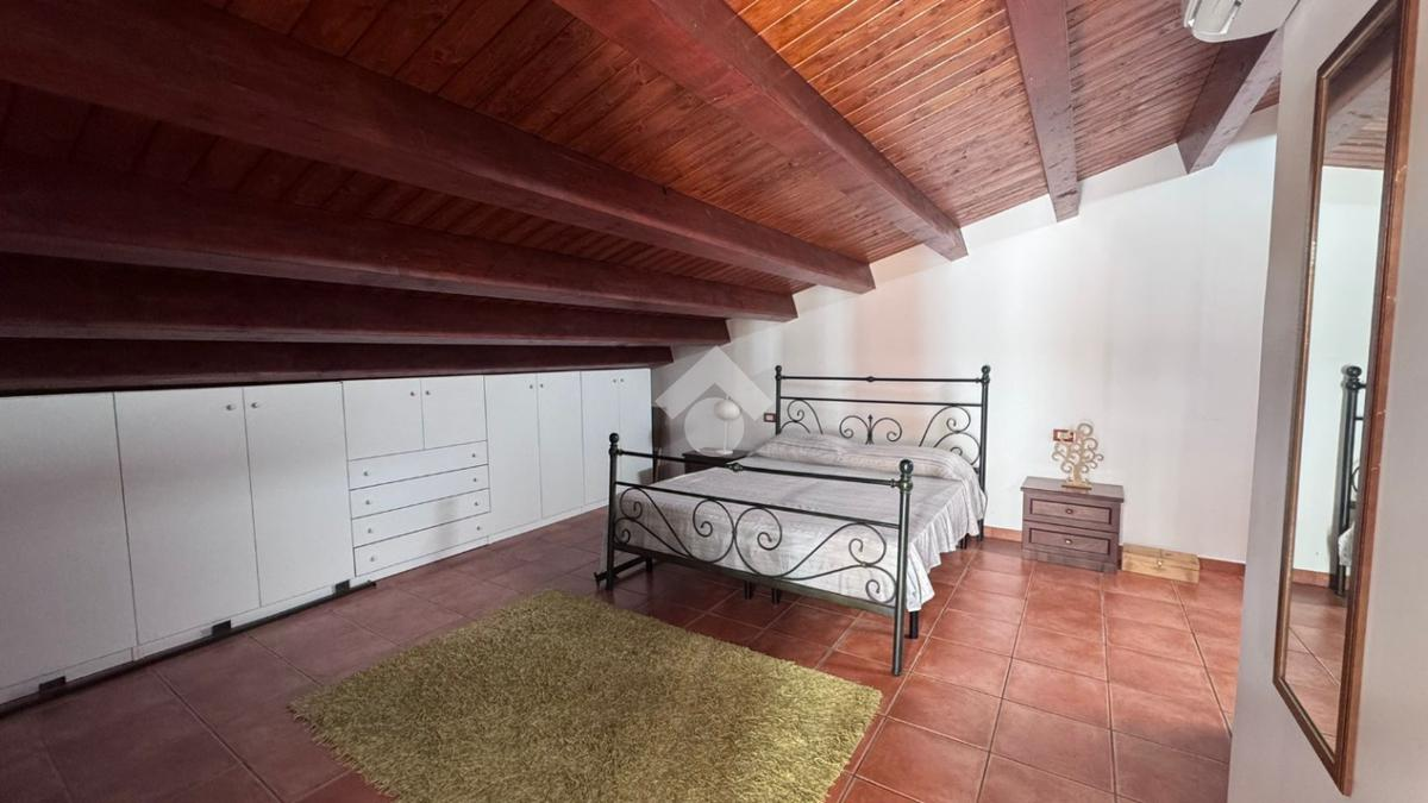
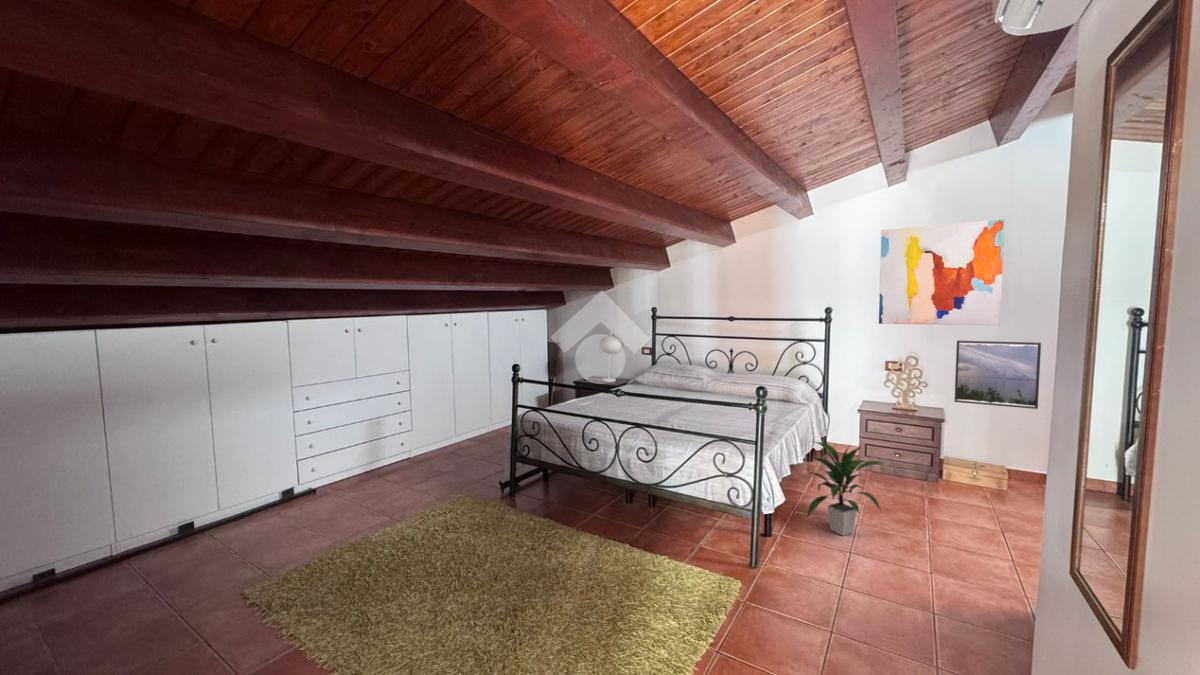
+ wall art [878,218,1006,326]
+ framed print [954,340,1042,410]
+ indoor plant [806,440,885,537]
